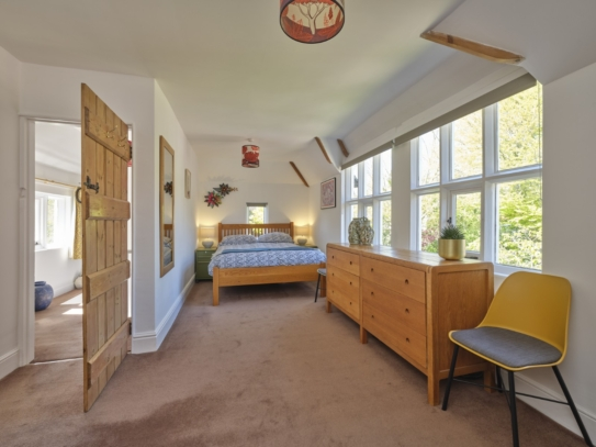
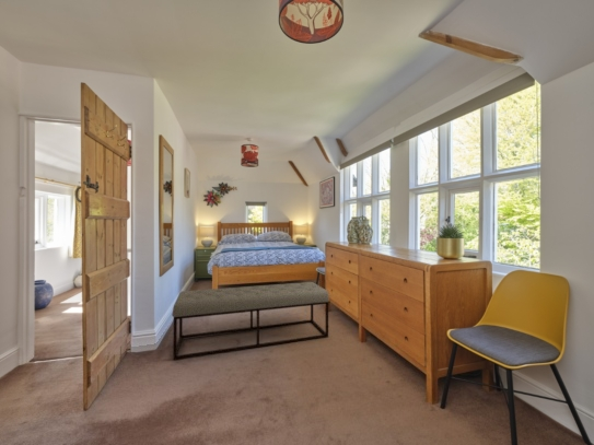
+ bench [171,281,330,361]
